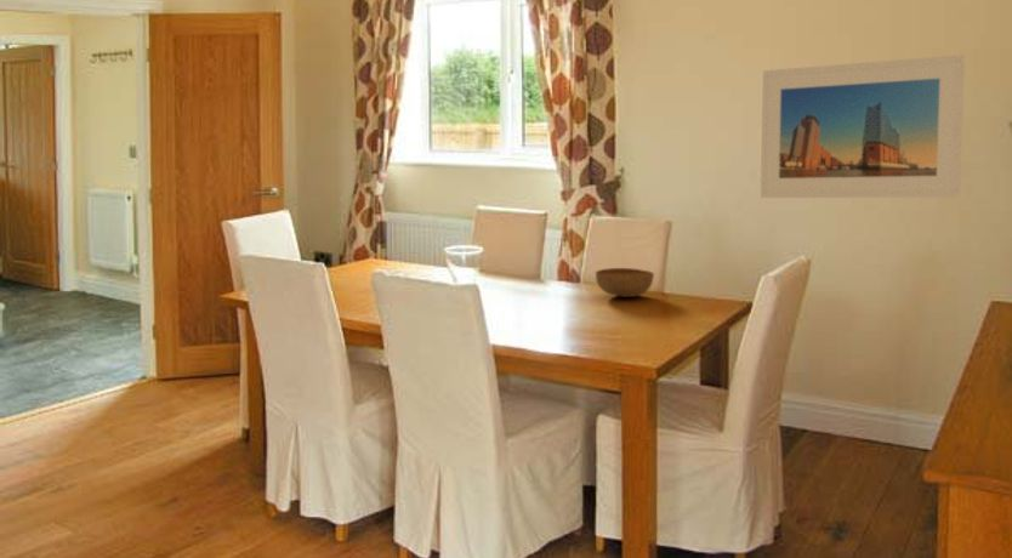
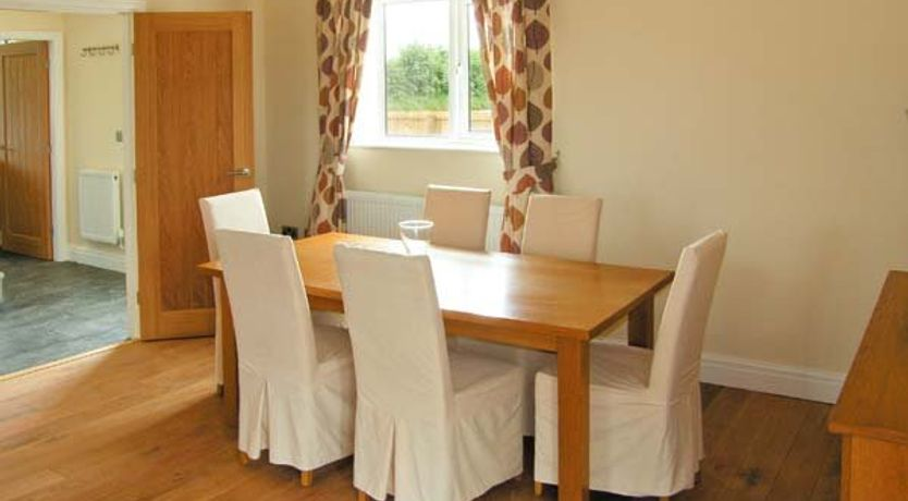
- bowl [595,267,655,298]
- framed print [758,53,966,199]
